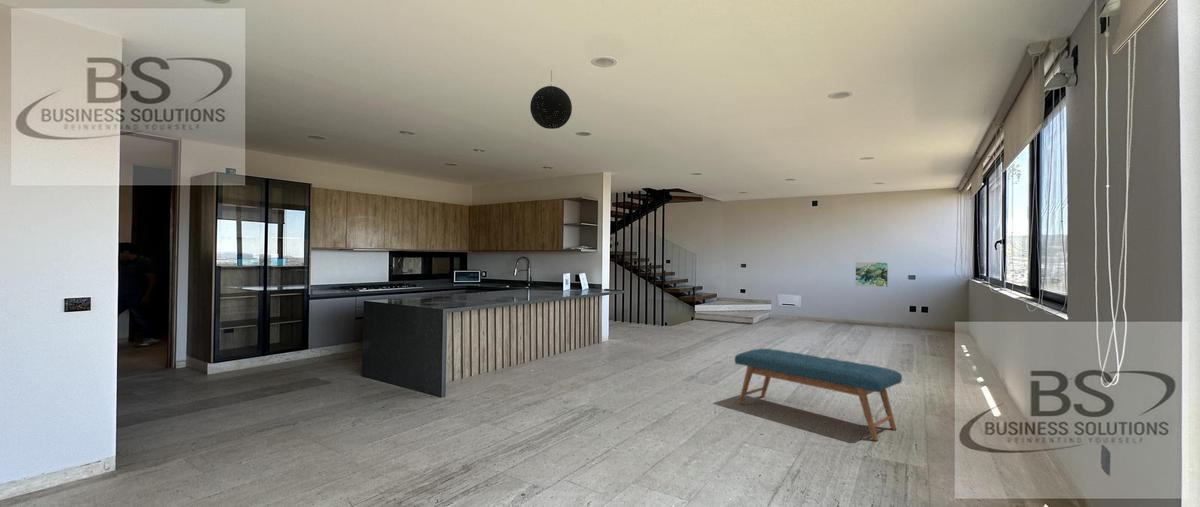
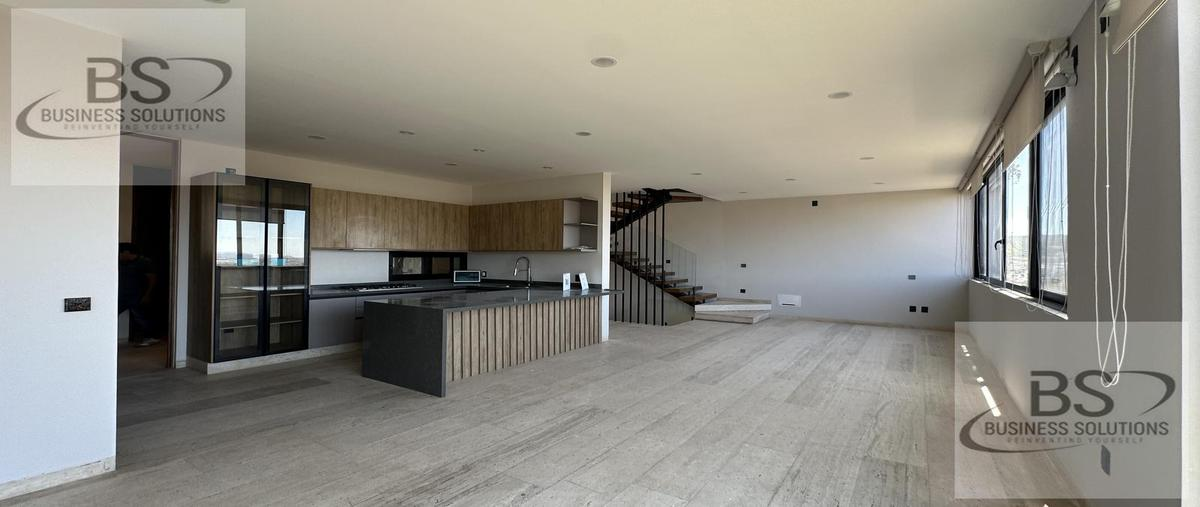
- pendant light [529,69,573,130]
- bench [734,348,903,442]
- wall art [855,261,889,288]
